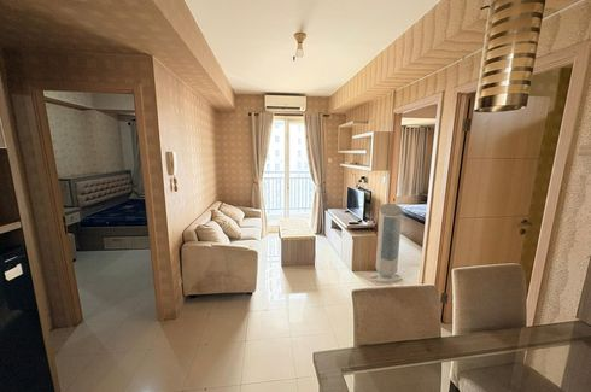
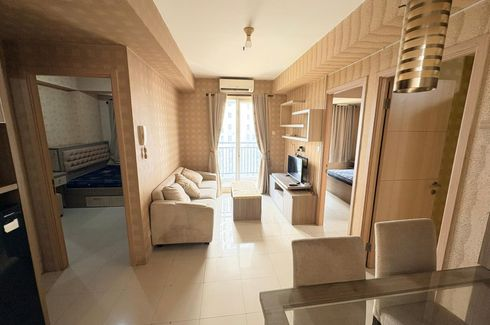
- air purifier [369,203,403,283]
